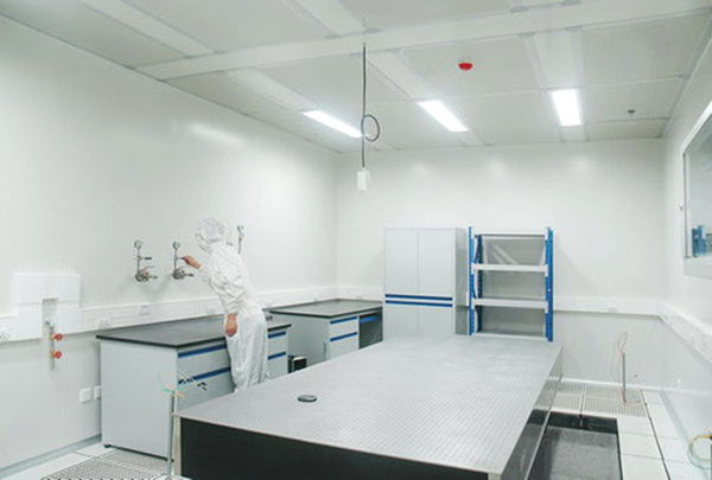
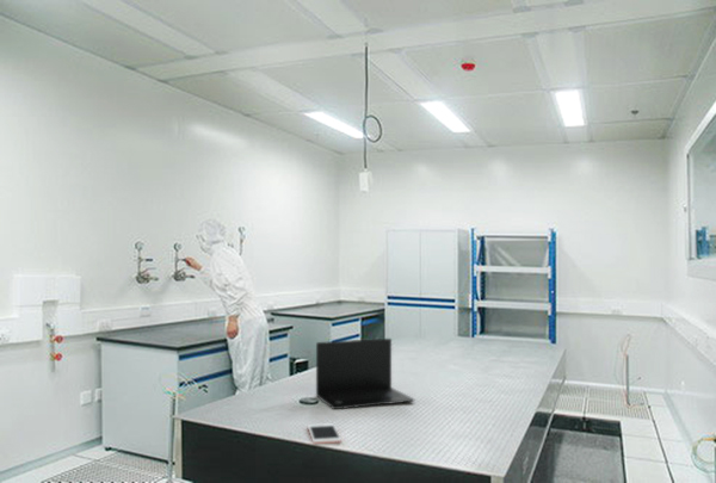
+ cell phone [307,422,342,445]
+ laptop [315,338,415,410]
